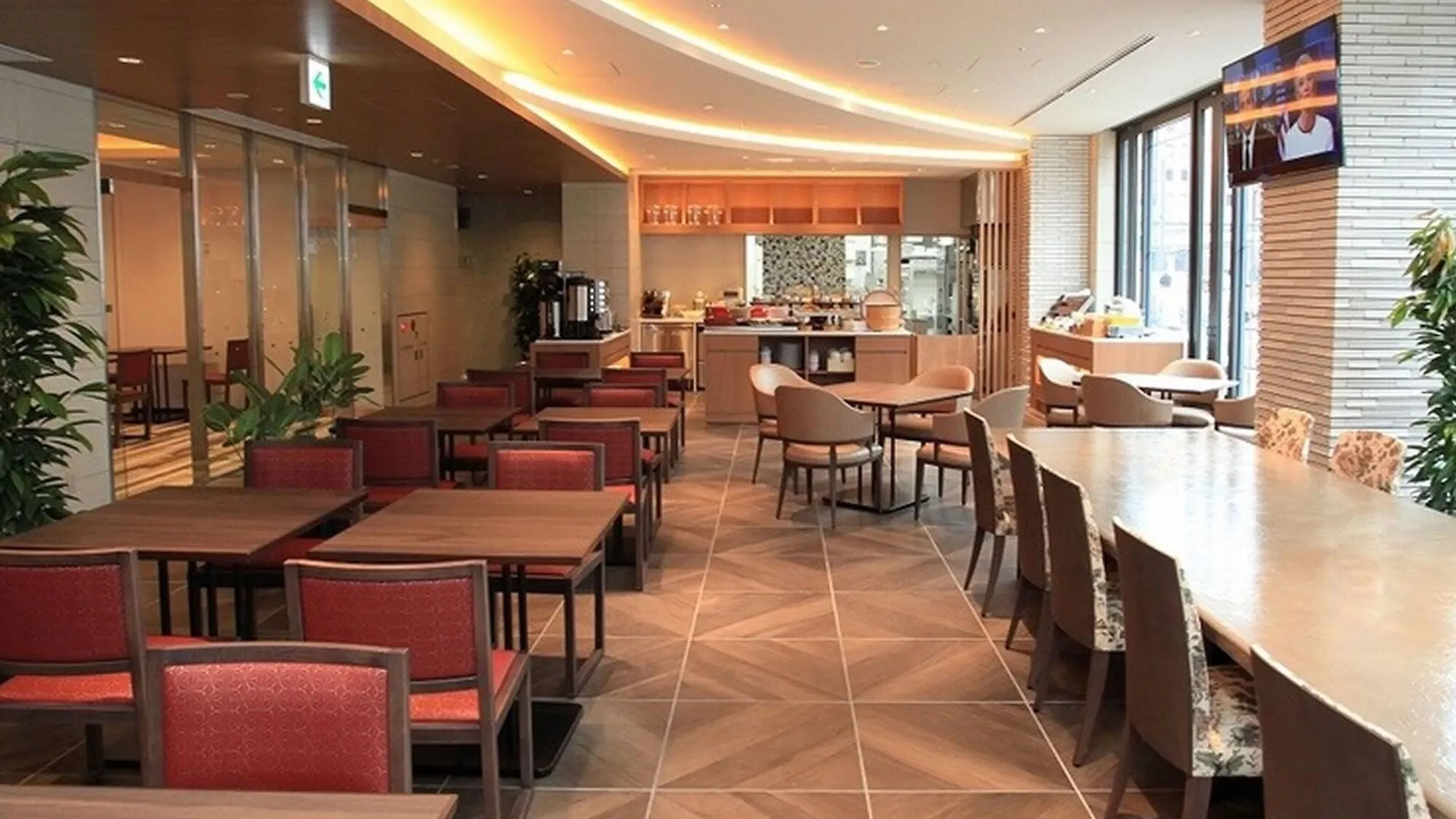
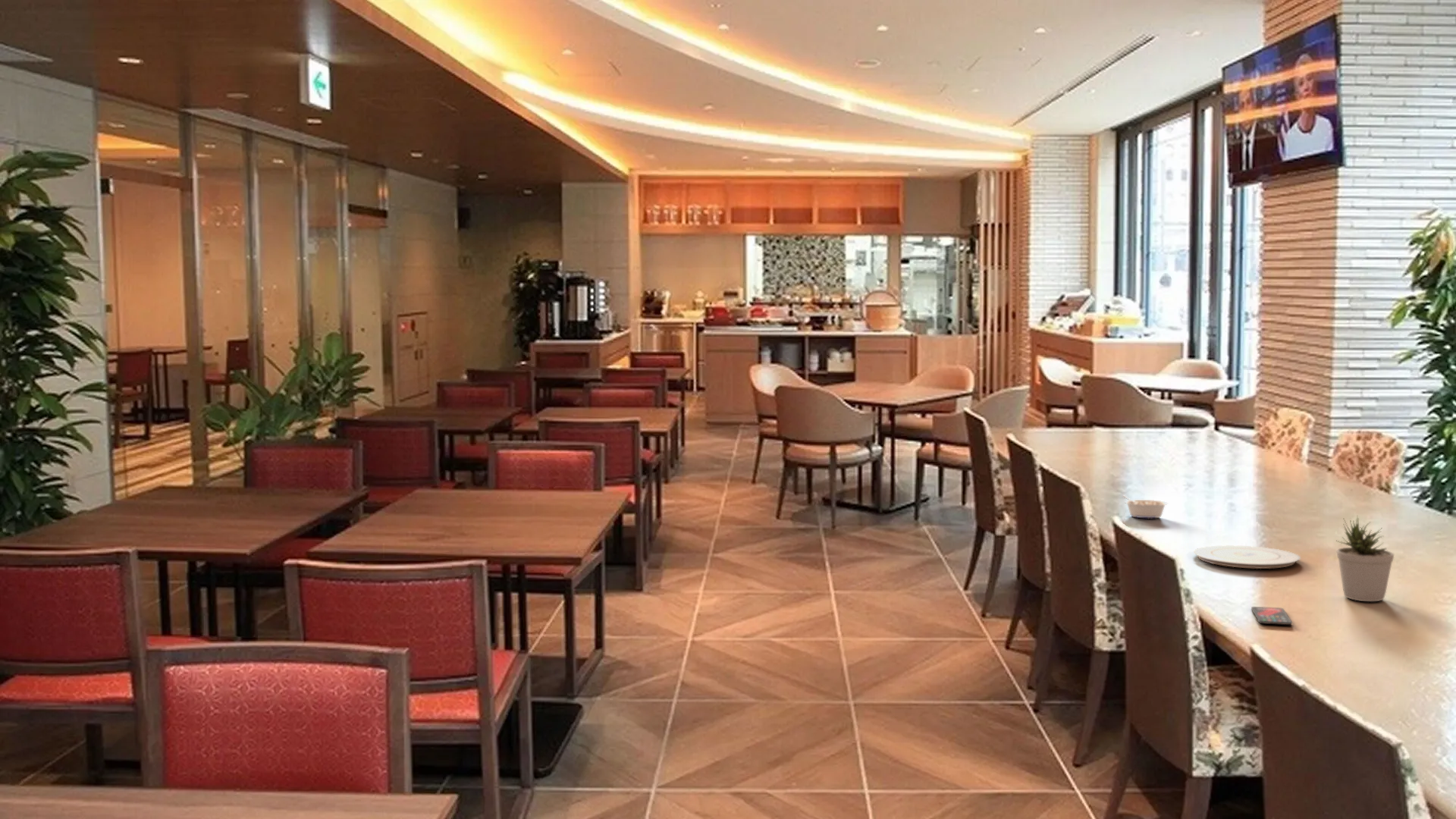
+ smartphone [1250,606,1293,626]
+ potted plant [1335,516,1395,602]
+ legume [1122,495,1169,519]
+ plate [1193,544,1301,570]
